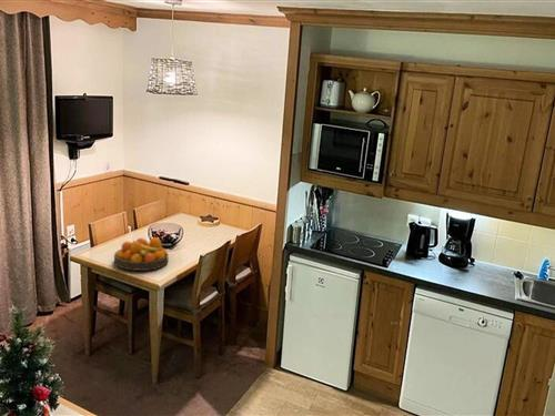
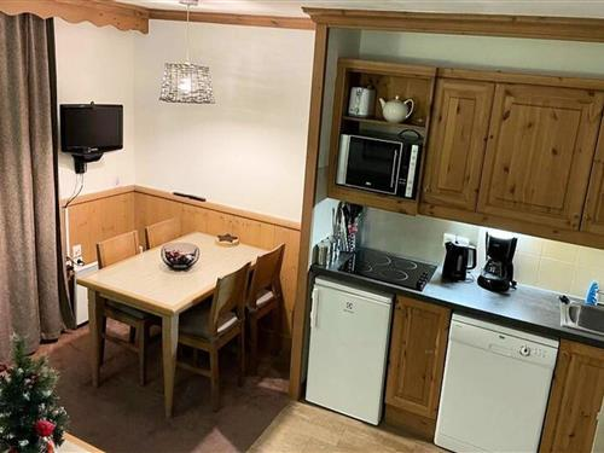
- fruit bowl [113,236,169,272]
